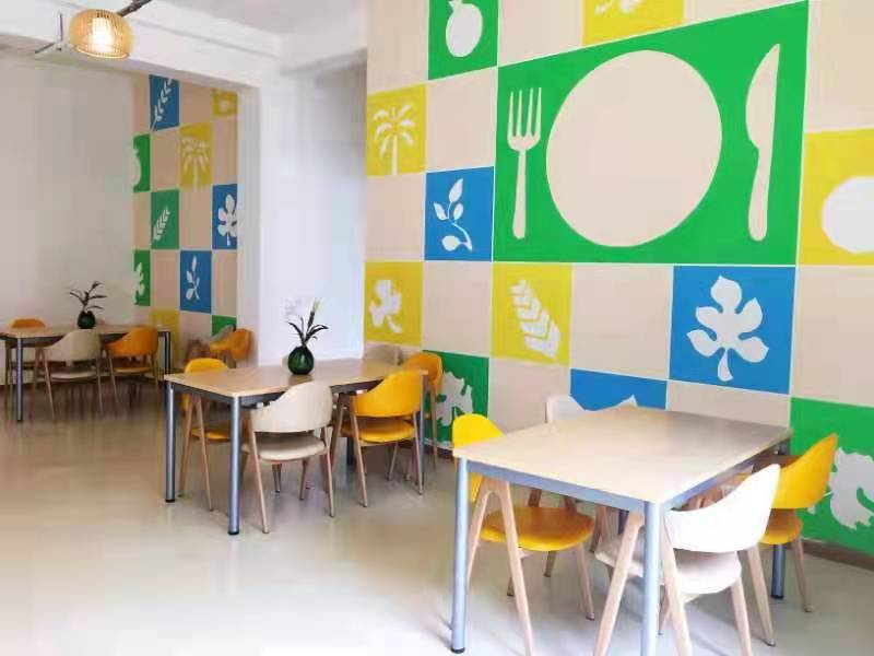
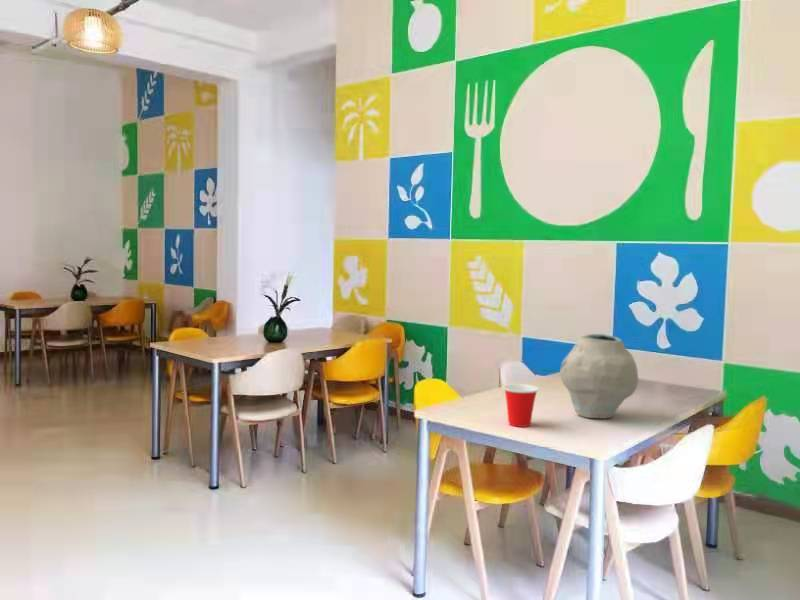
+ vase [559,333,639,419]
+ cup [502,383,540,428]
